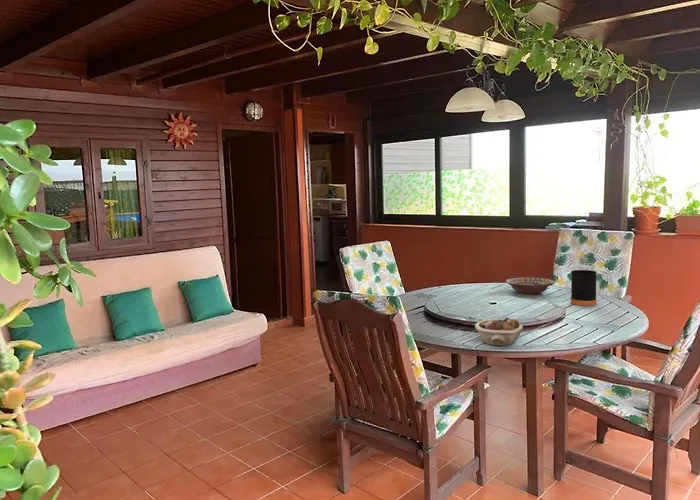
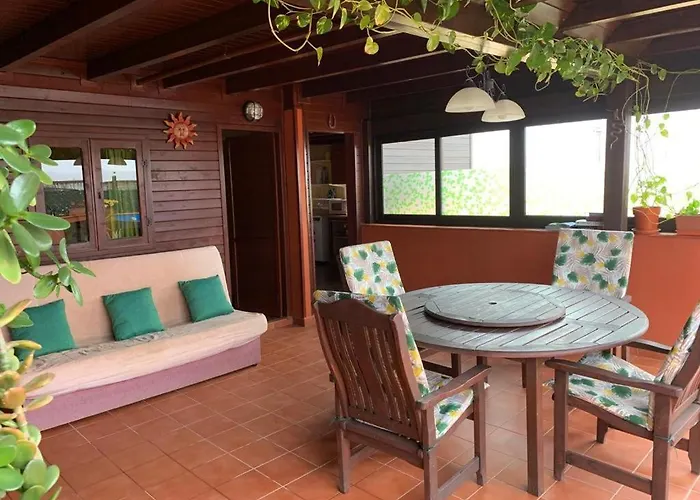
- succulent planter [474,317,524,346]
- bottle [570,257,597,306]
- decorative bowl [505,276,555,295]
